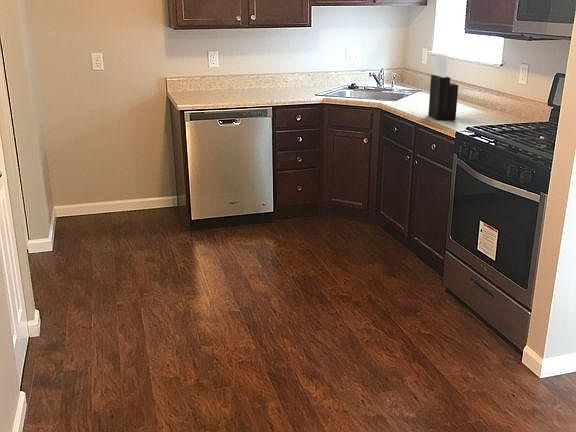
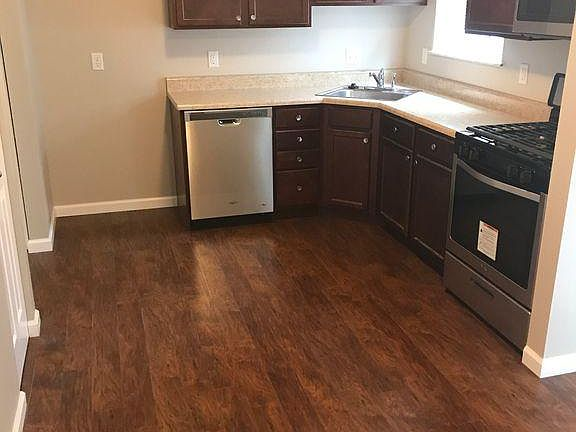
- knife block [427,53,459,121]
